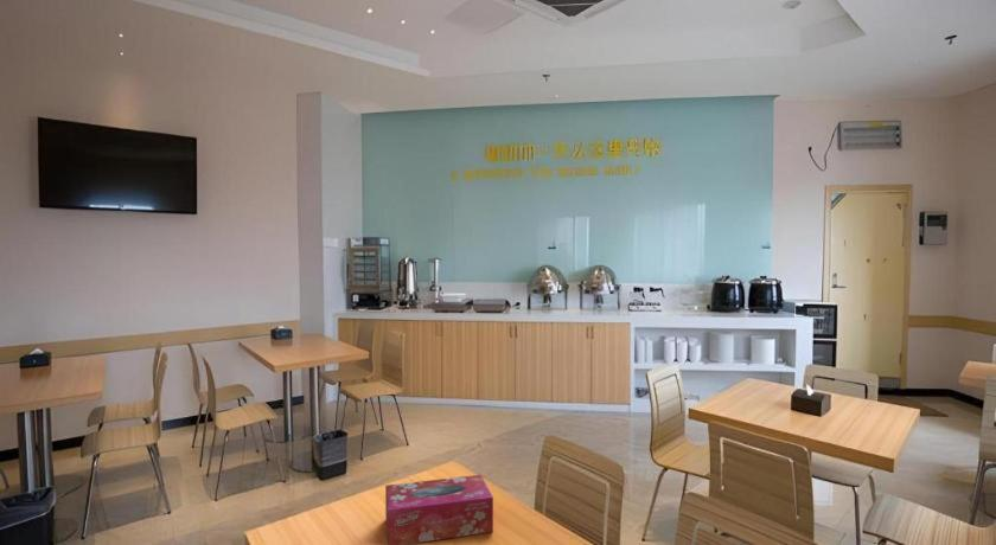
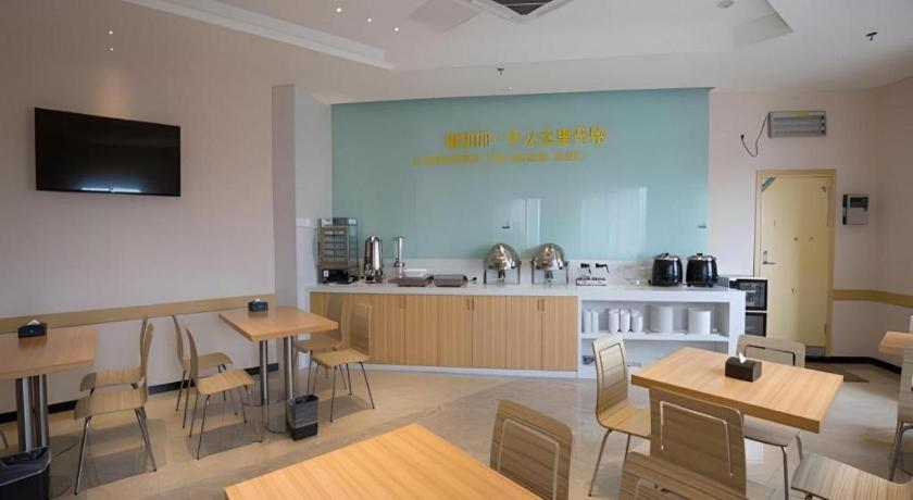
- tissue box [384,474,494,545]
